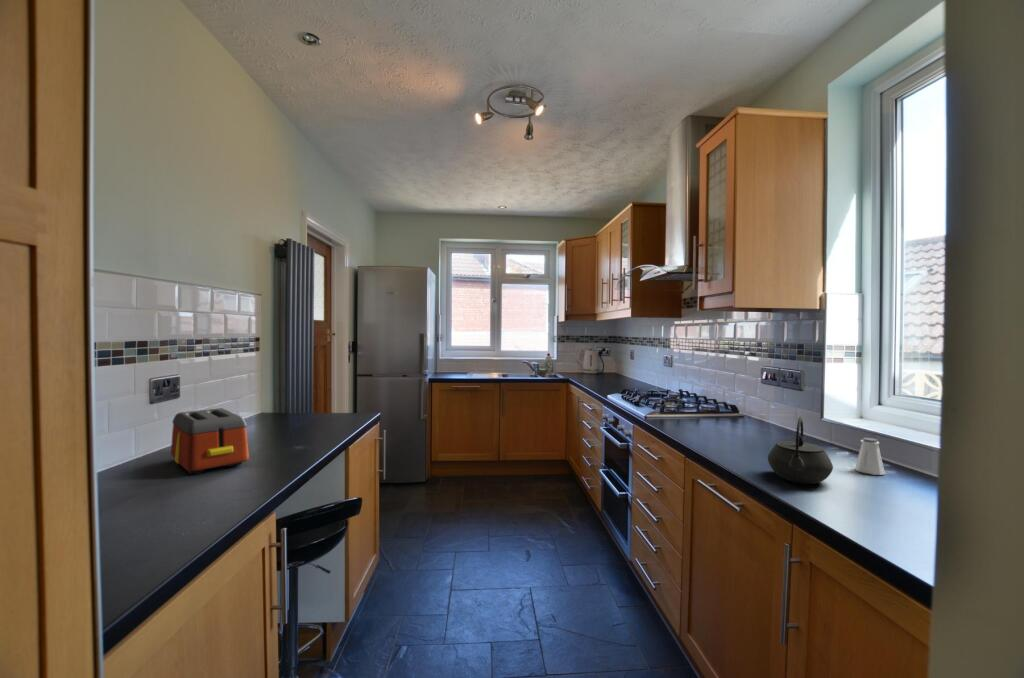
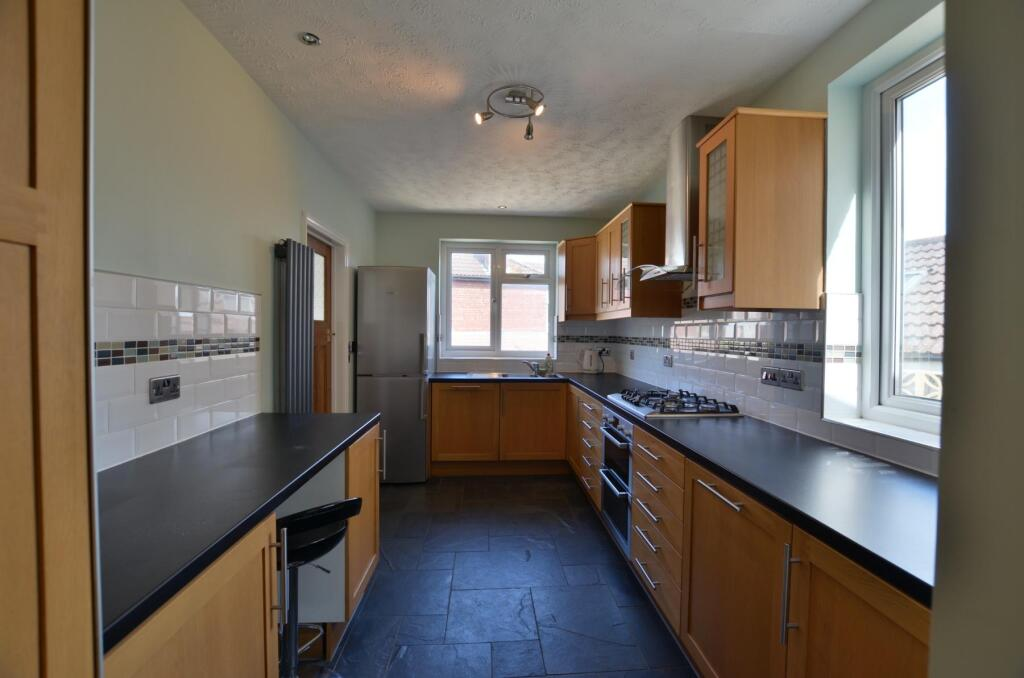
- toaster [170,407,250,475]
- saltshaker [854,437,886,476]
- kettle [767,416,834,485]
